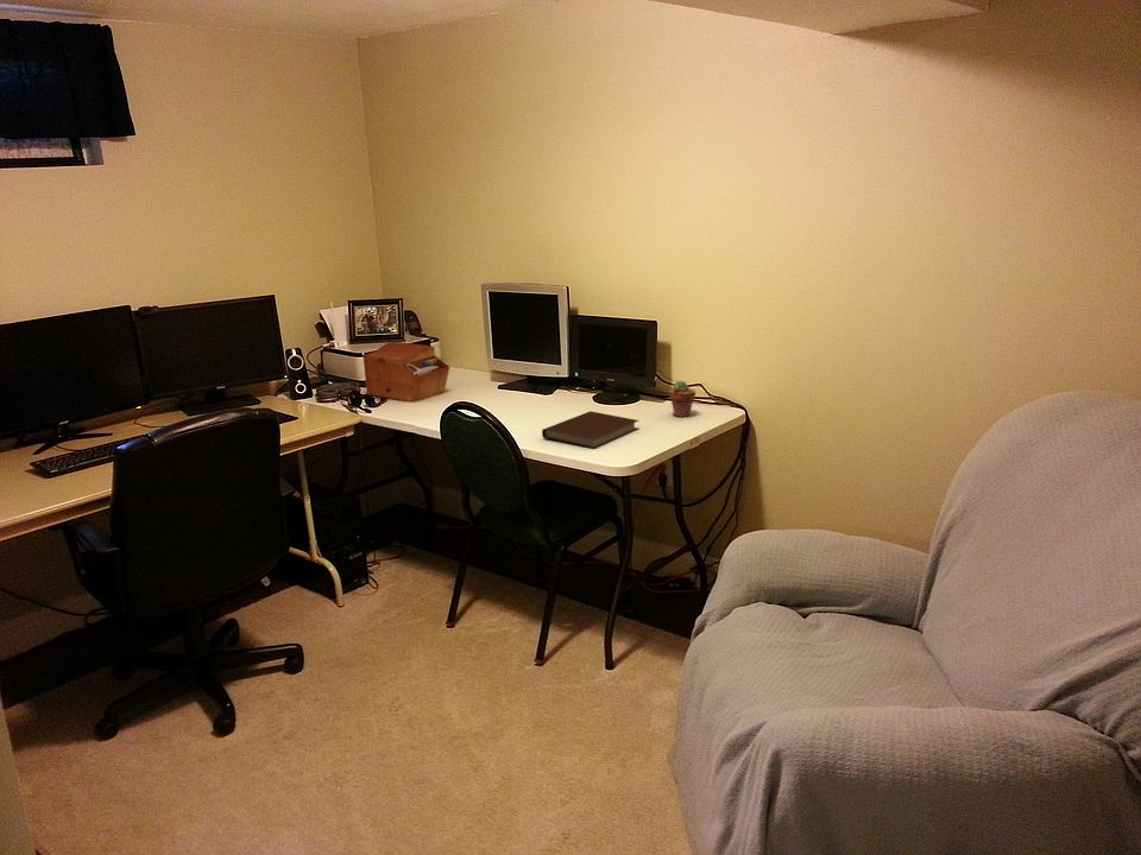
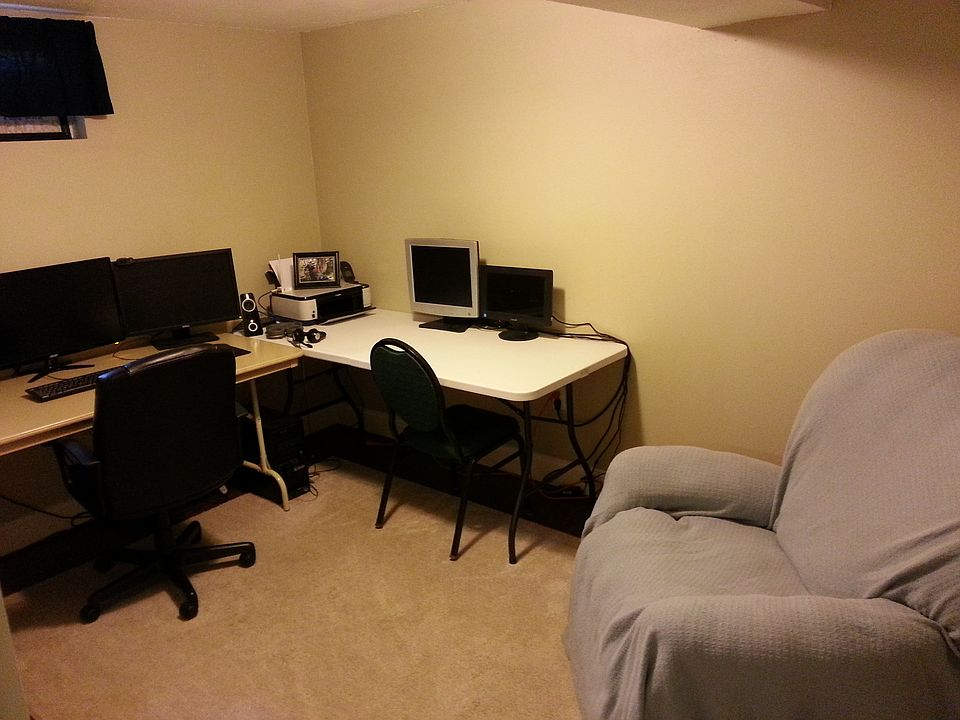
- sewing box [363,341,450,404]
- potted succulent [668,380,696,418]
- notebook [541,411,639,450]
